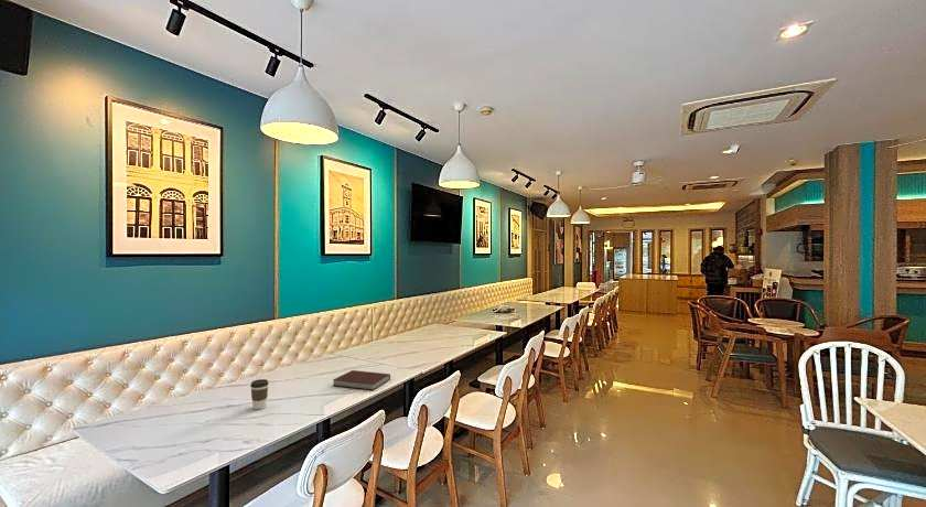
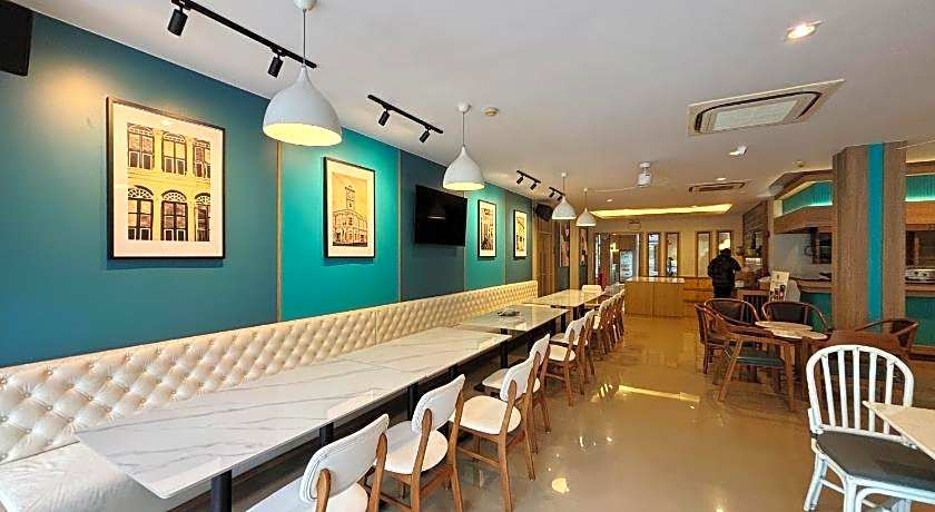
- coffee cup [249,378,270,410]
- notebook [332,369,391,391]
